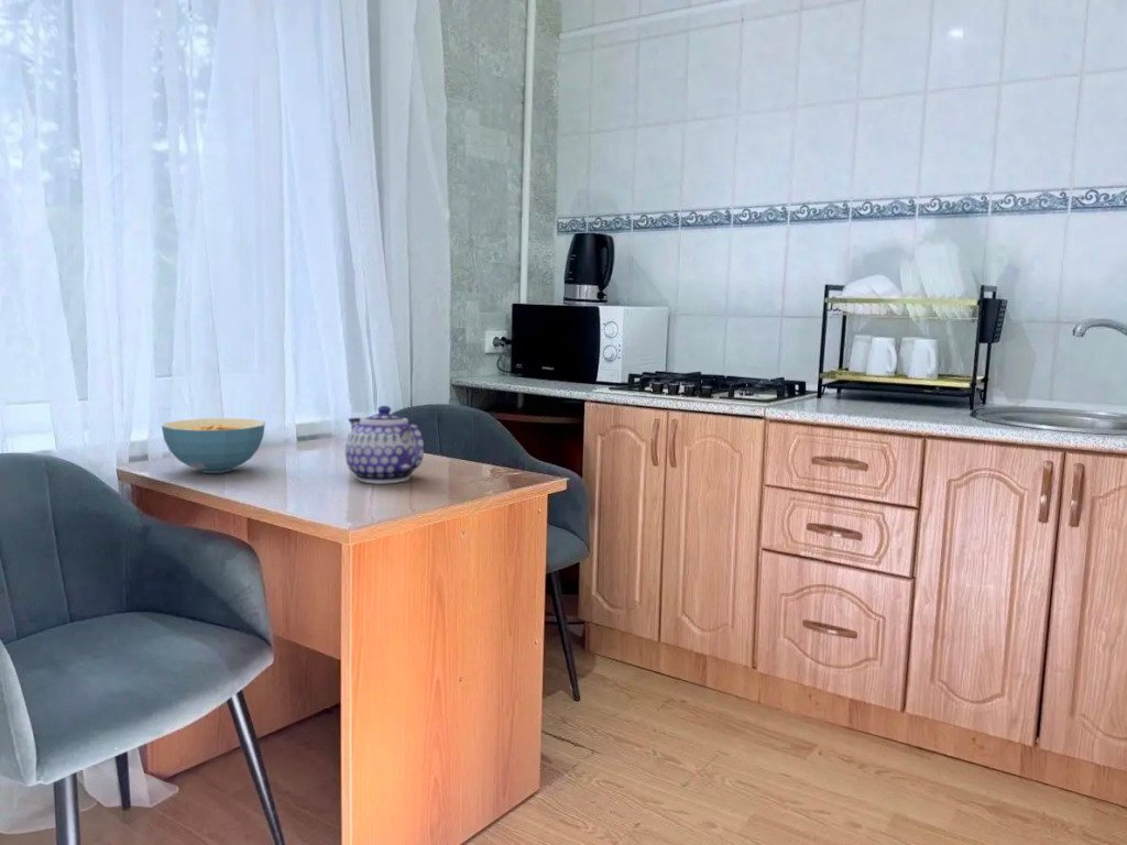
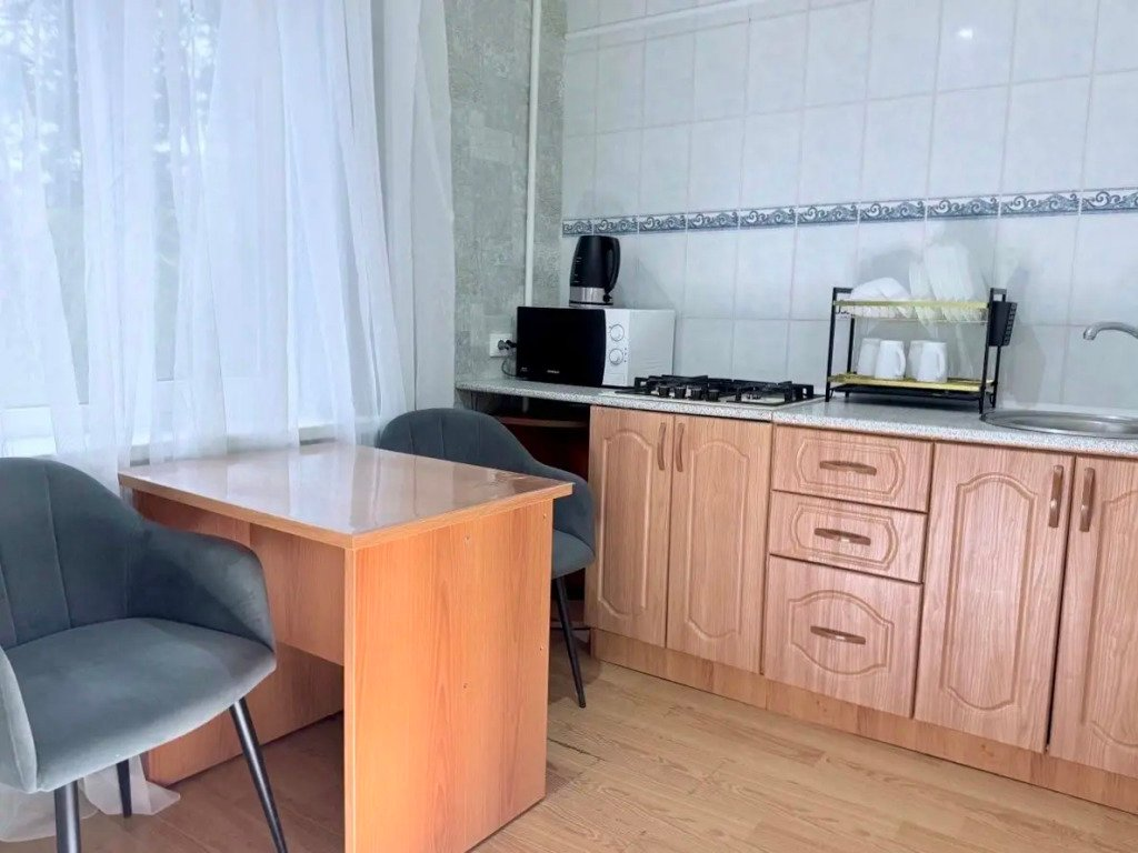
- teapot [344,405,425,484]
- cereal bowl [161,417,266,474]
